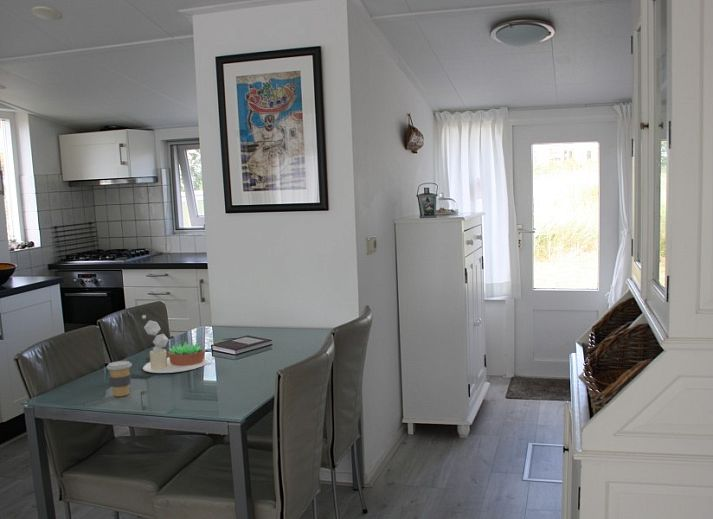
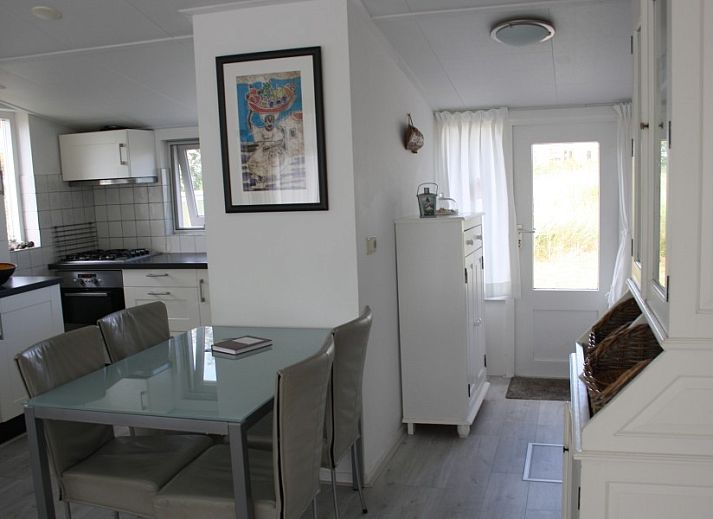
- succulent plant [141,314,208,374]
- coffee cup [106,360,133,397]
